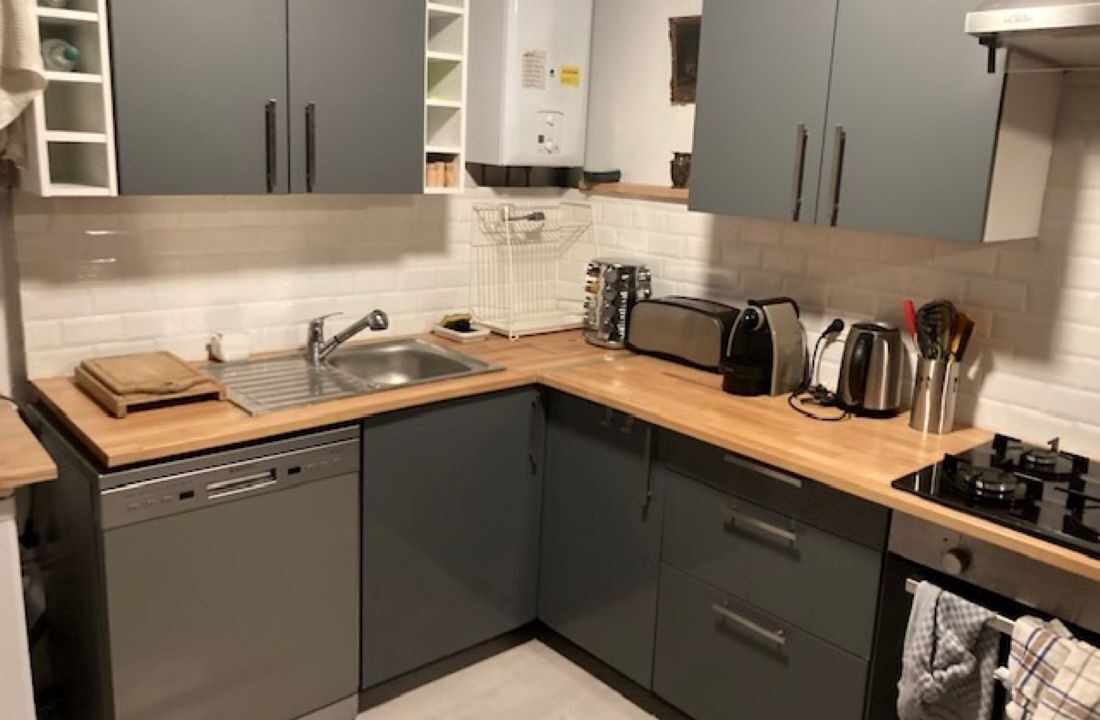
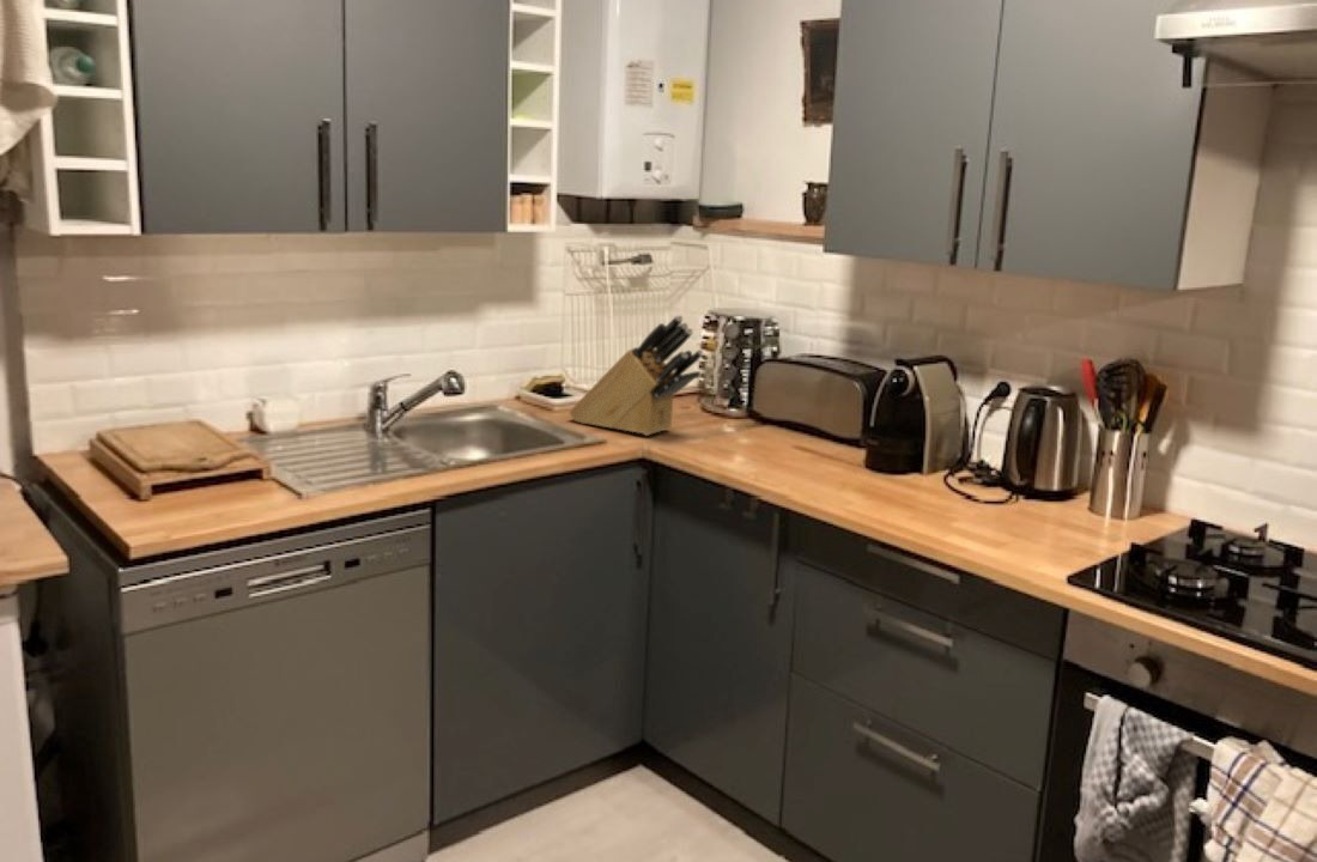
+ knife block [569,314,704,437]
